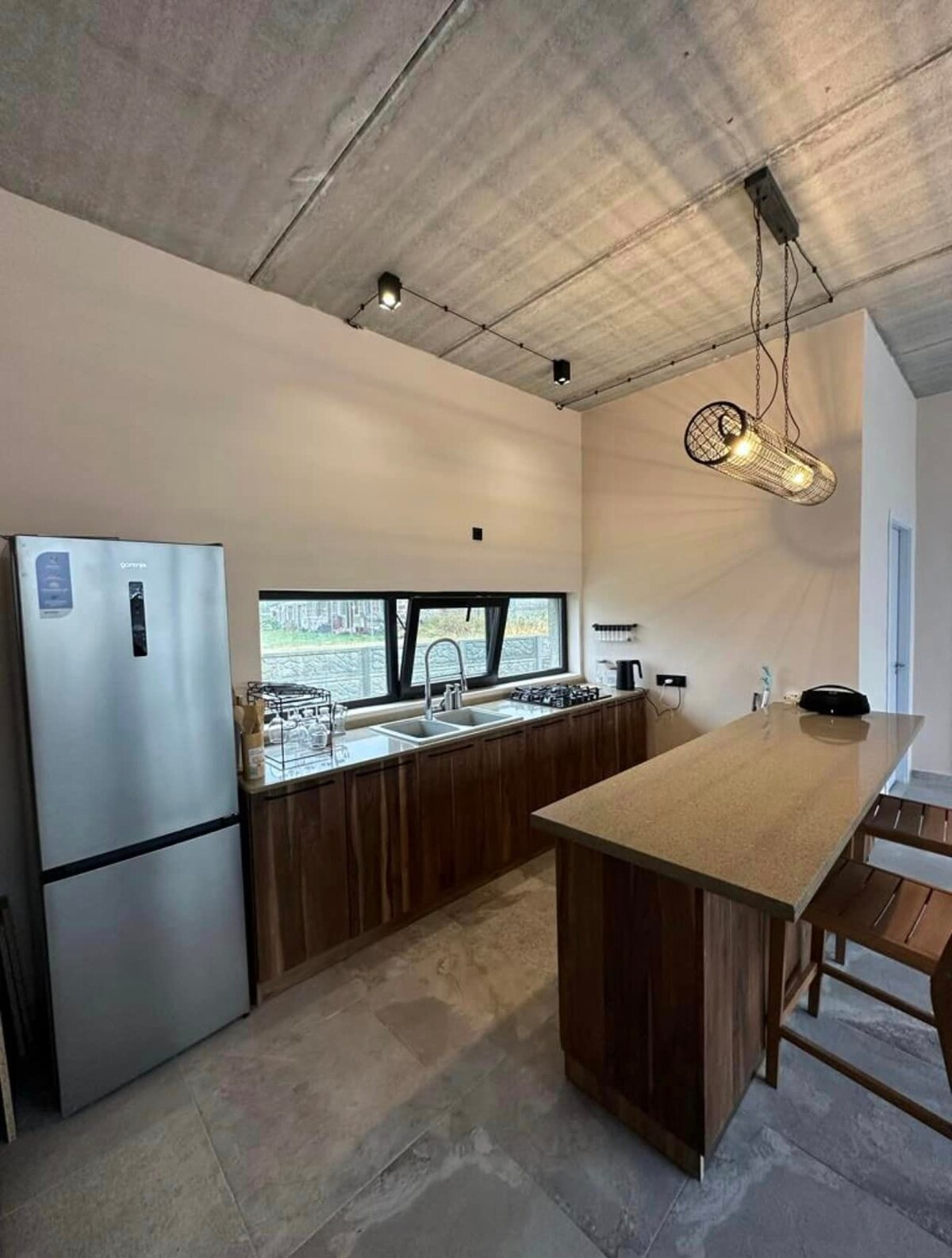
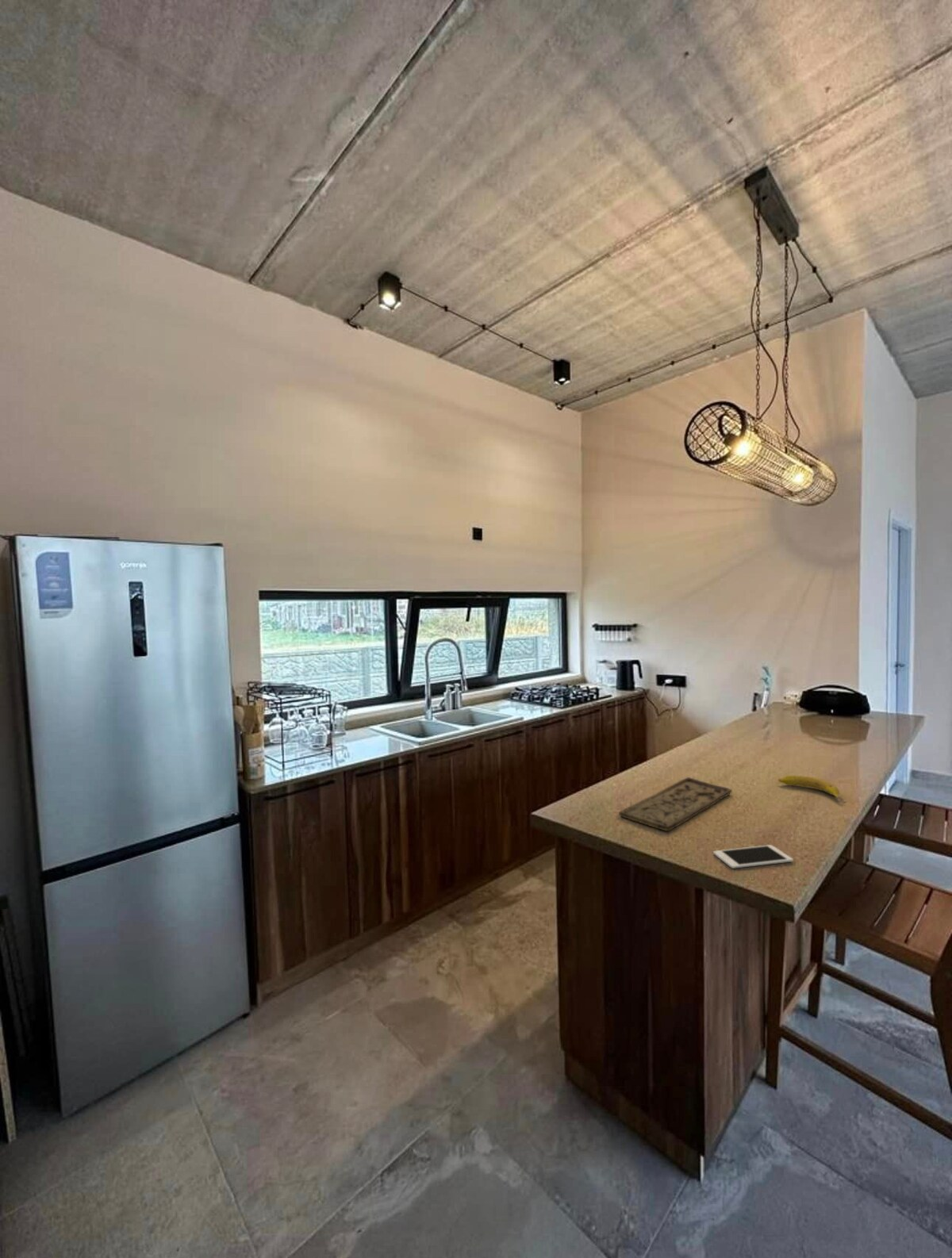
+ cutting board [618,777,733,832]
+ cell phone [712,844,794,869]
+ fruit [777,775,846,804]
